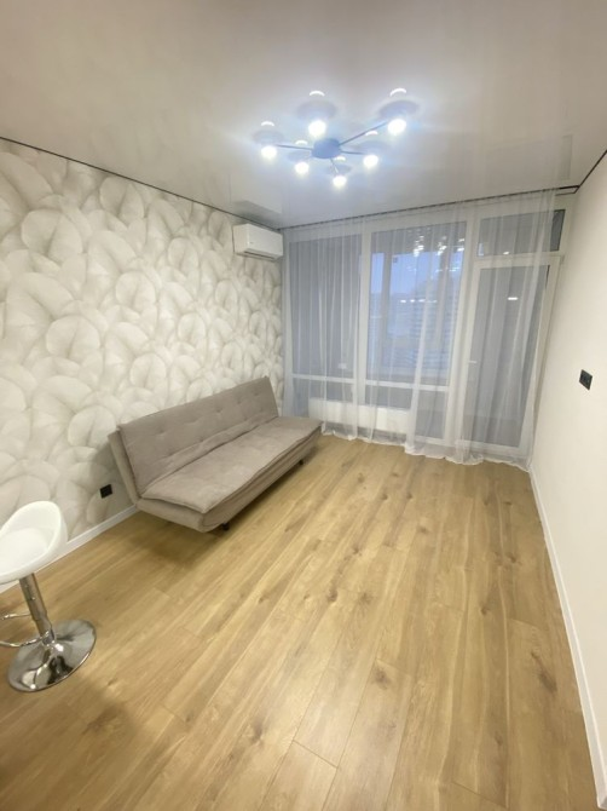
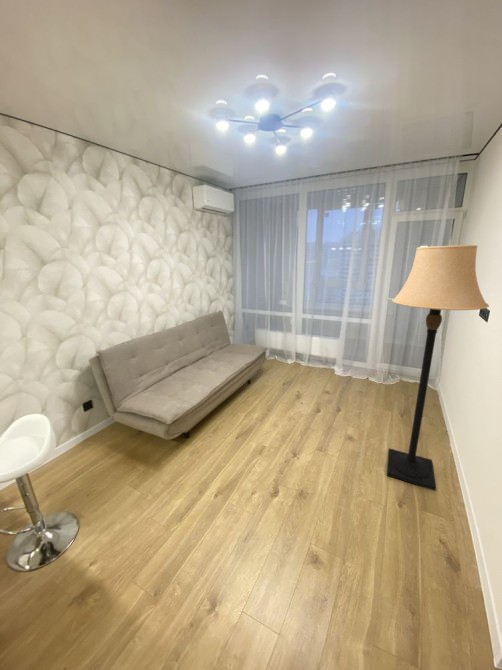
+ lamp [386,244,490,492]
